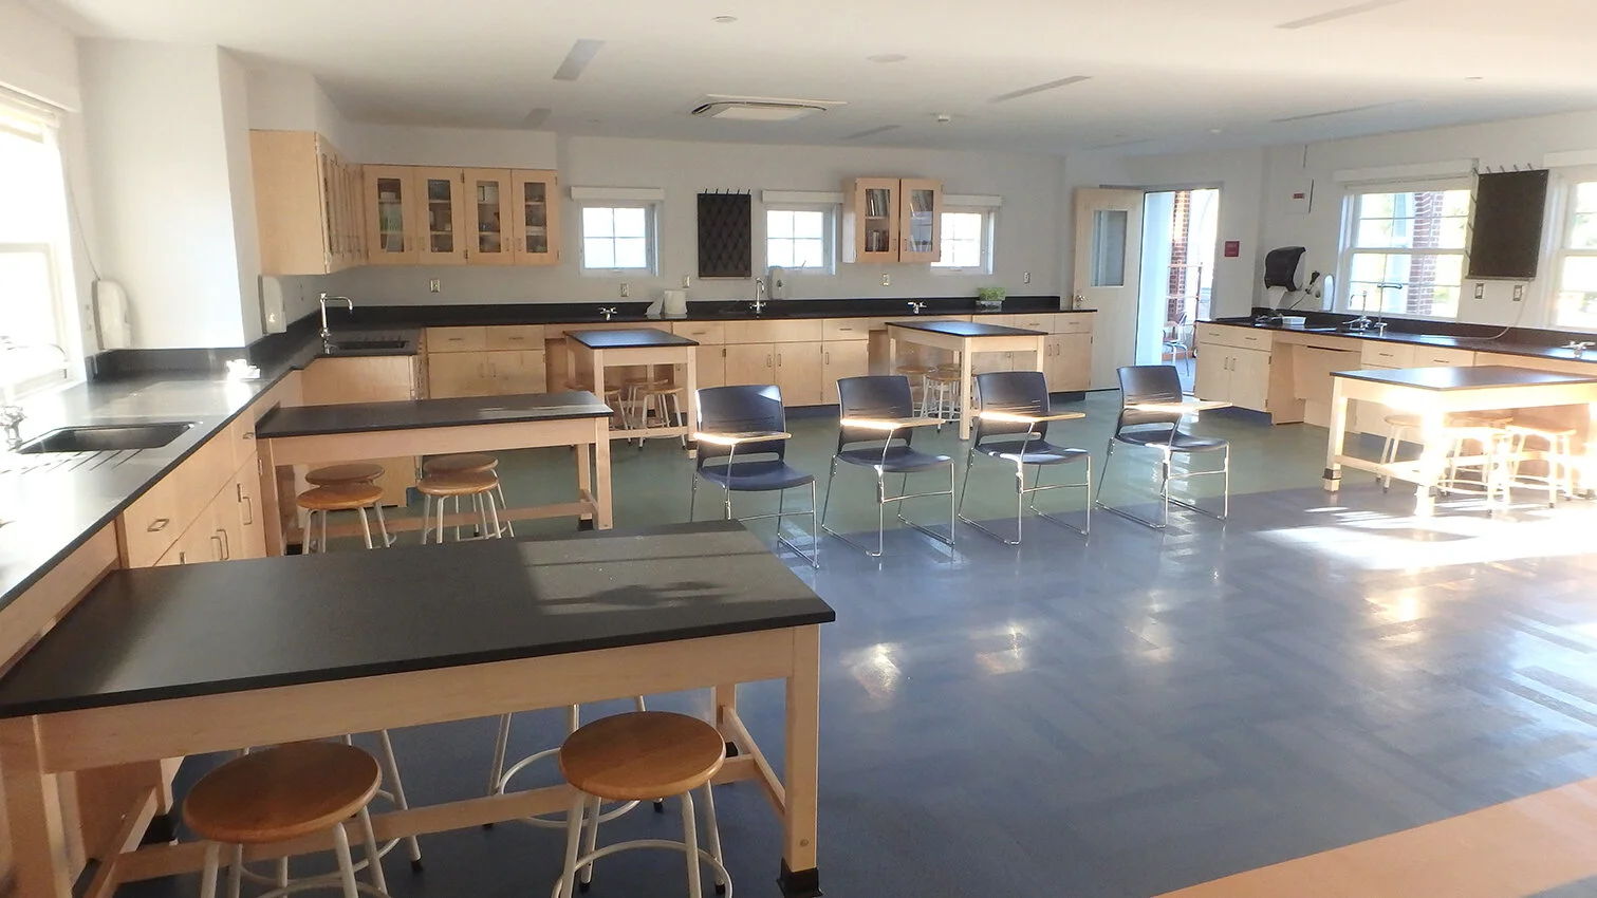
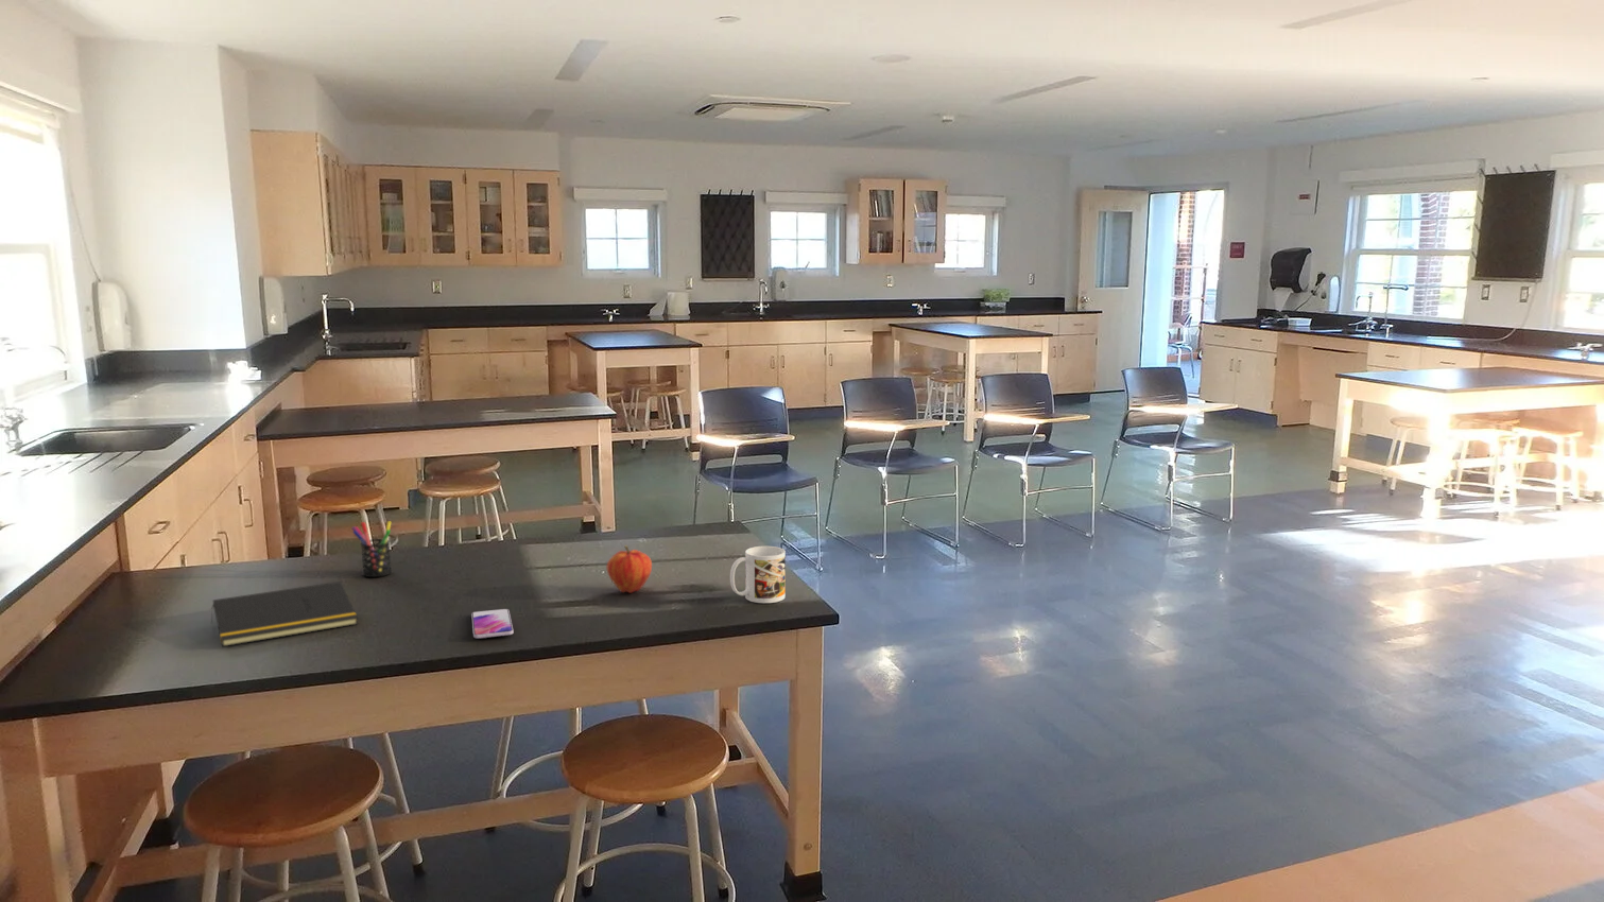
+ mug [729,545,787,604]
+ smartphone [470,608,513,640]
+ fruit [606,544,653,595]
+ notepad [210,580,359,648]
+ pen holder [350,520,393,578]
